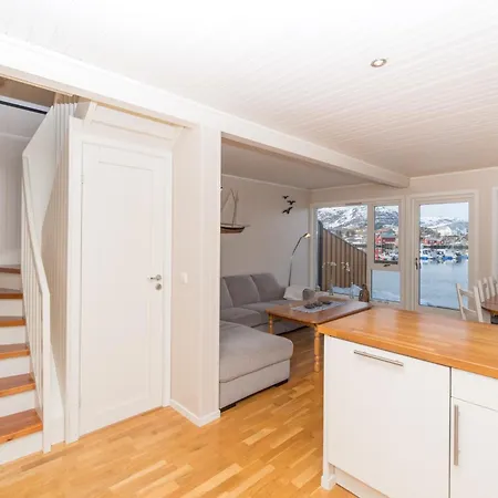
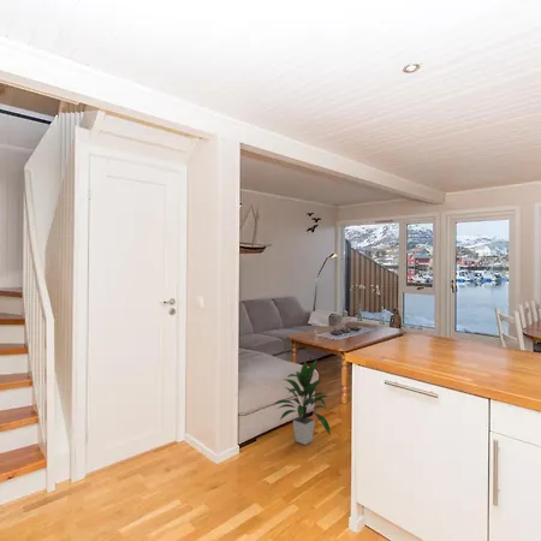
+ indoor plant [272,358,332,446]
